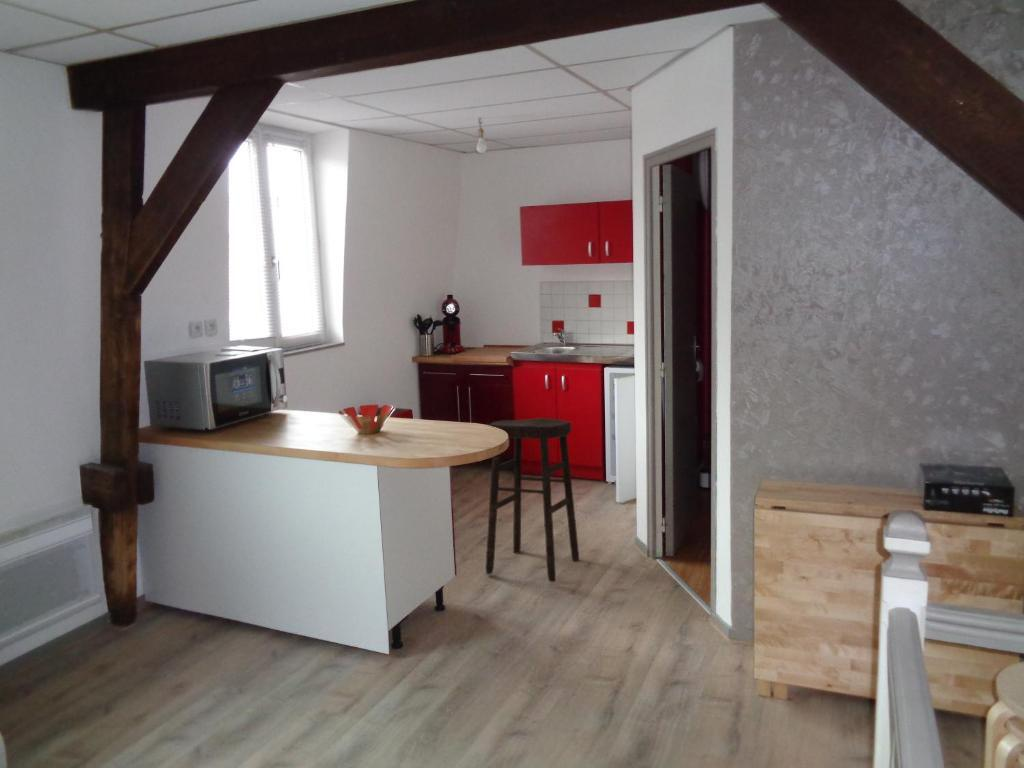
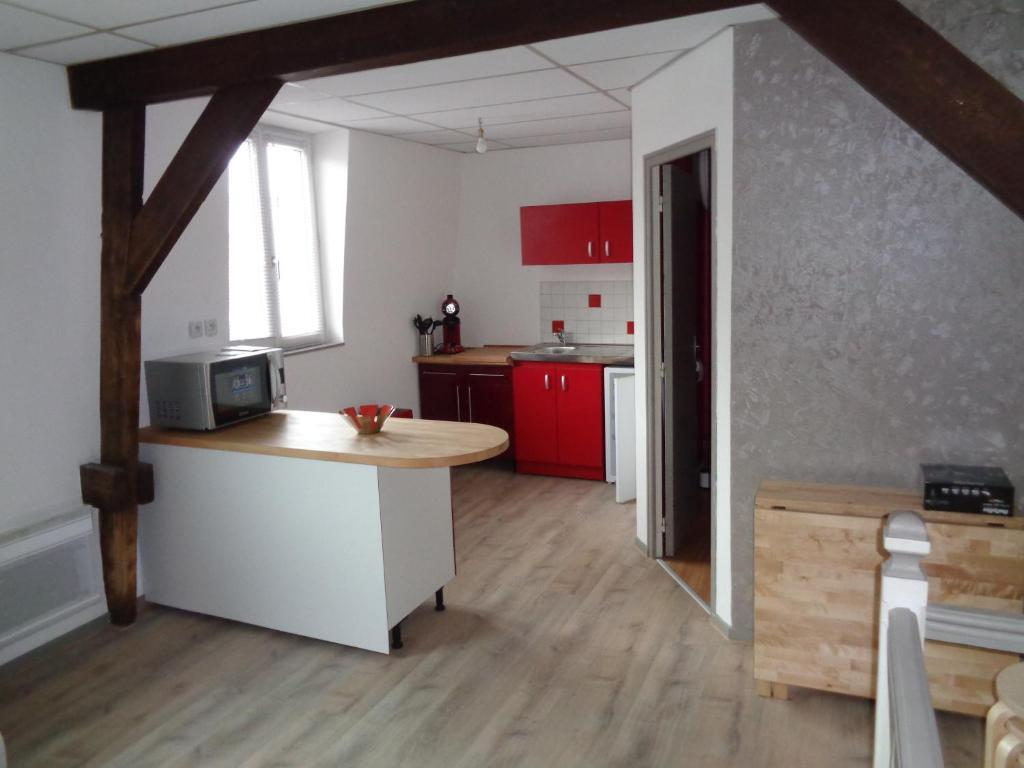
- stool [485,417,580,583]
